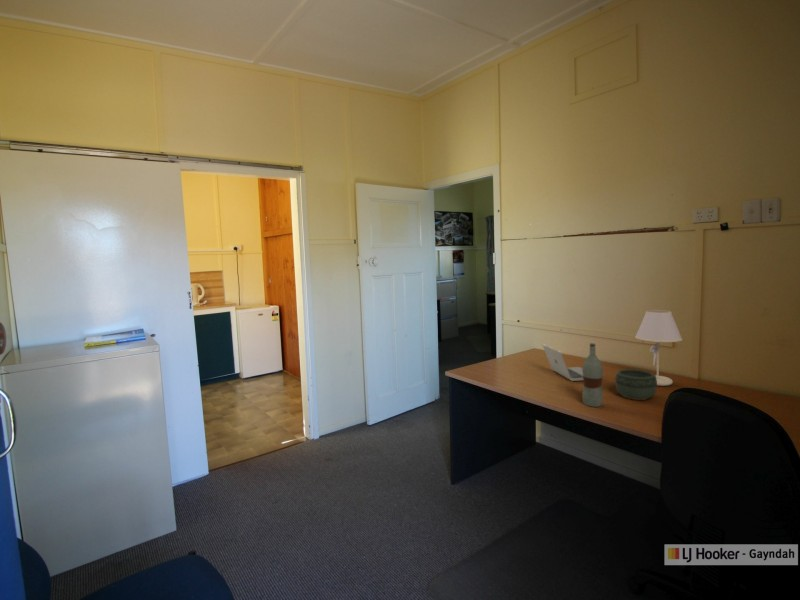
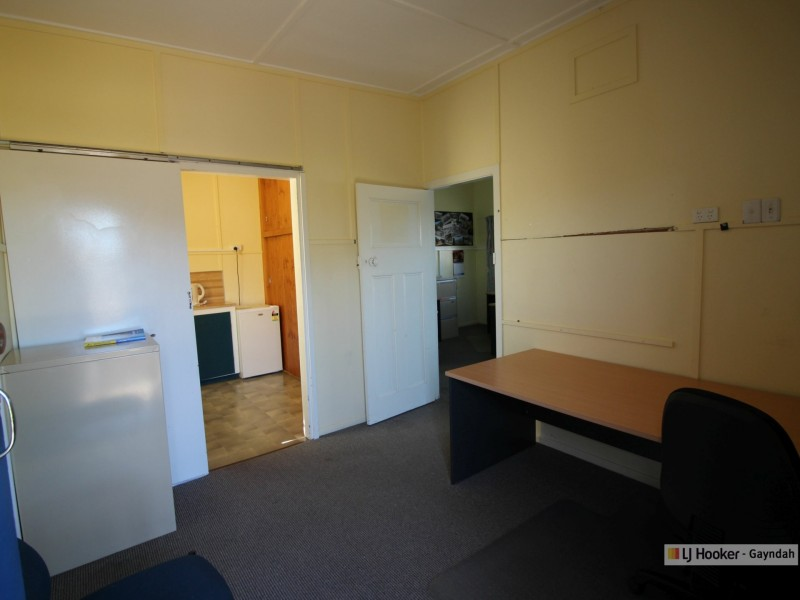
- bowl [614,368,658,401]
- laptop [541,343,583,382]
- bottle [581,342,604,408]
- table lamp [634,309,684,387]
